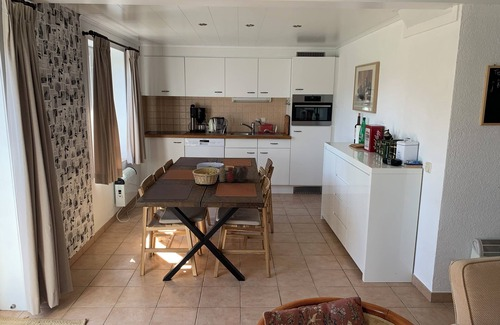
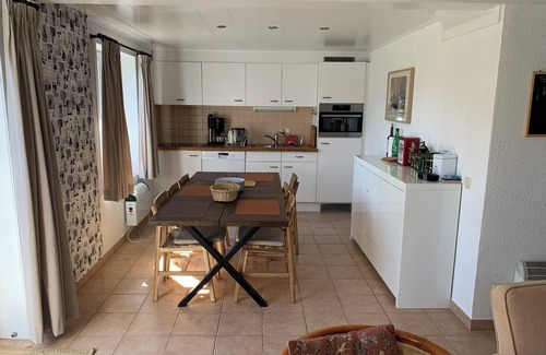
- vase [218,164,249,183]
